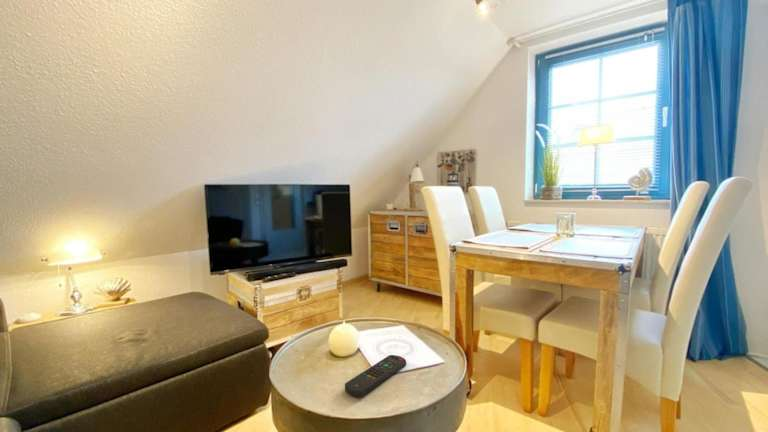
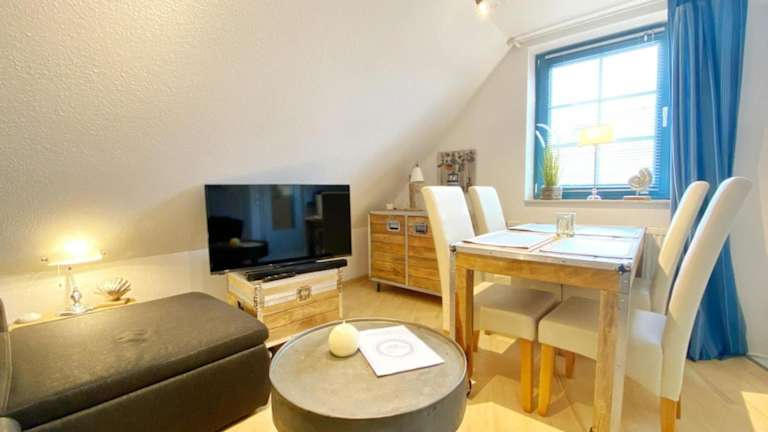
- remote control [344,354,407,398]
